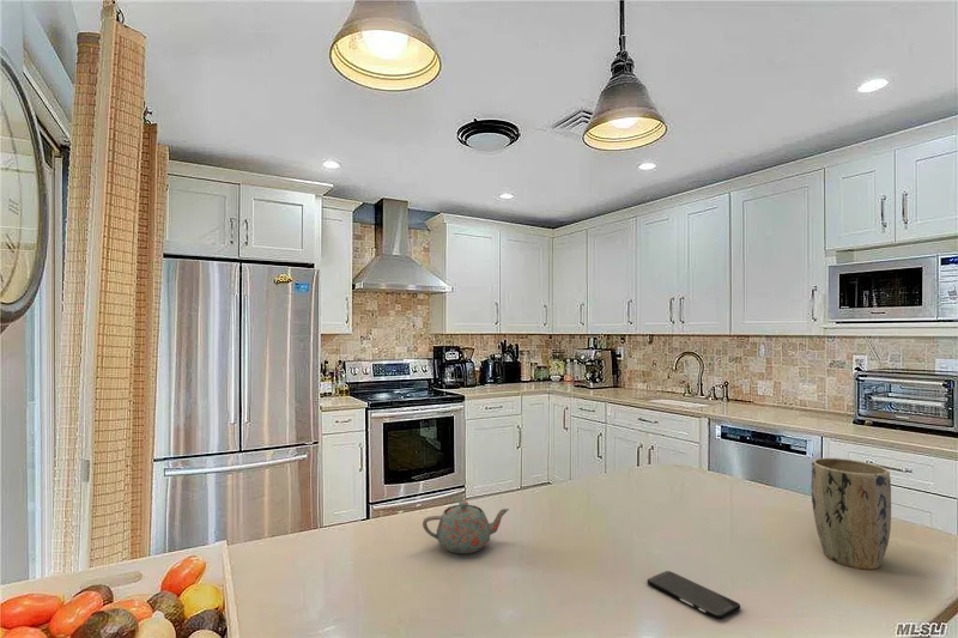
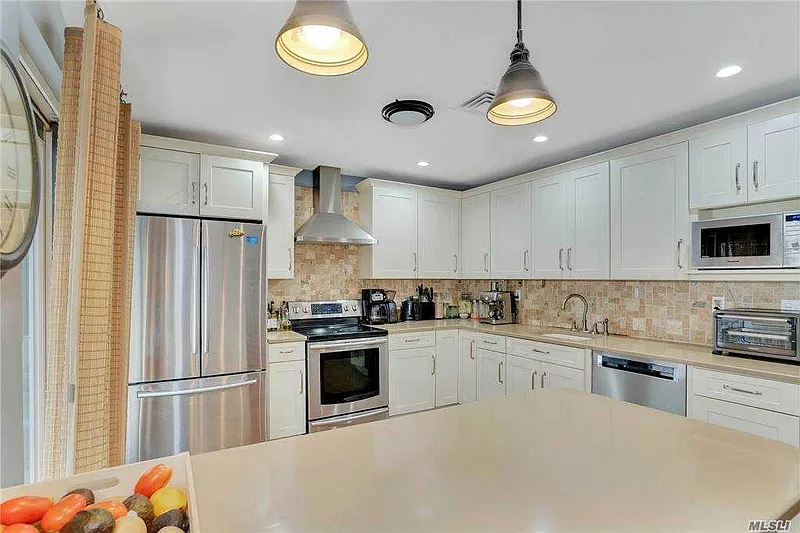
- teapot [422,500,510,554]
- plant pot [810,457,892,571]
- smartphone [645,570,741,620]
